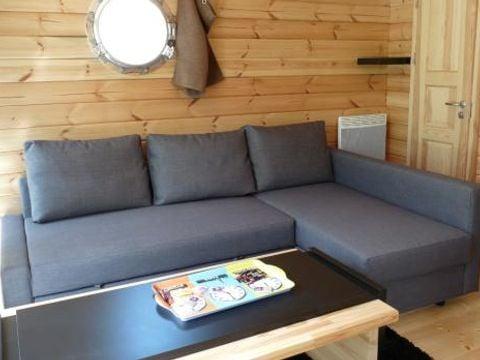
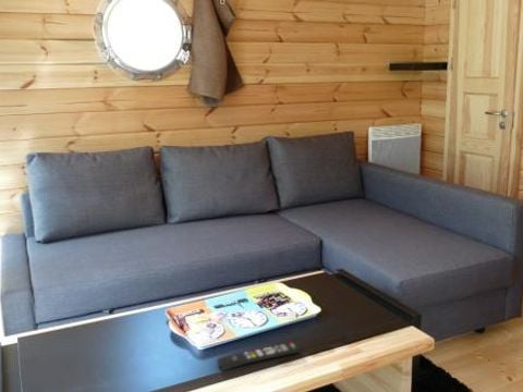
+ remote control [216,341,302,371]
